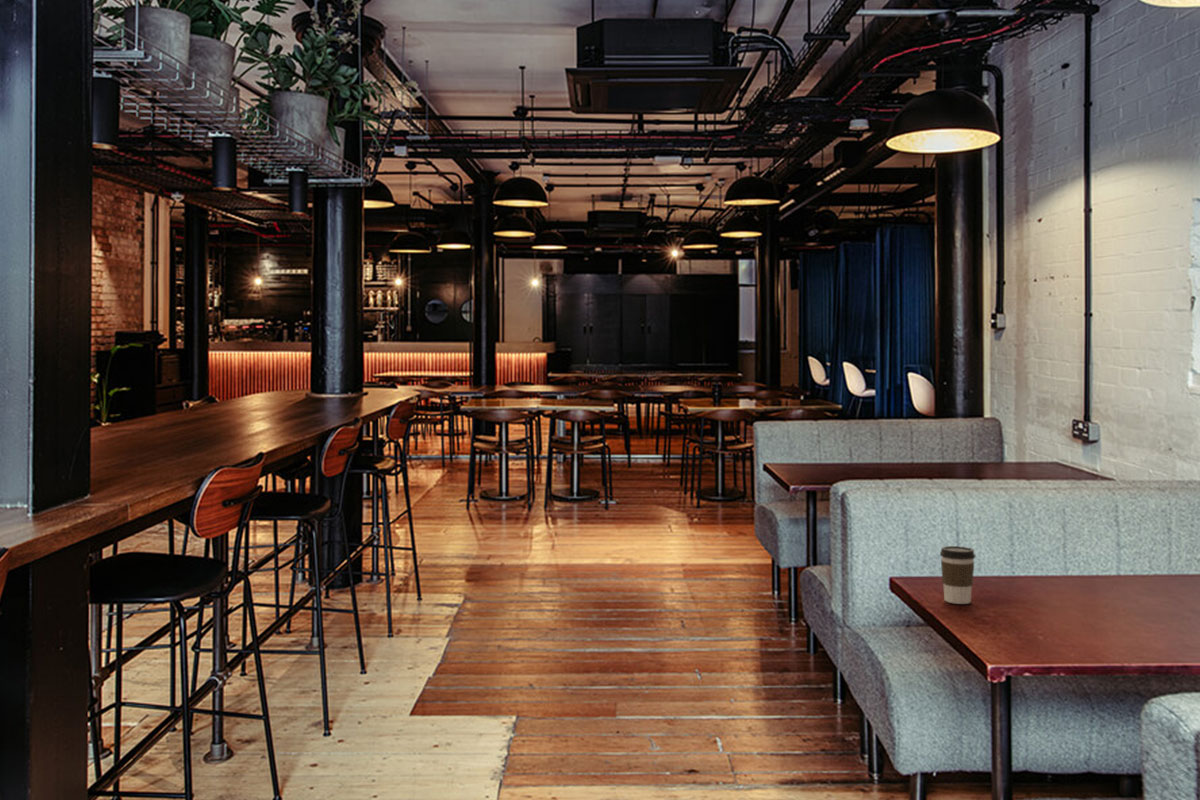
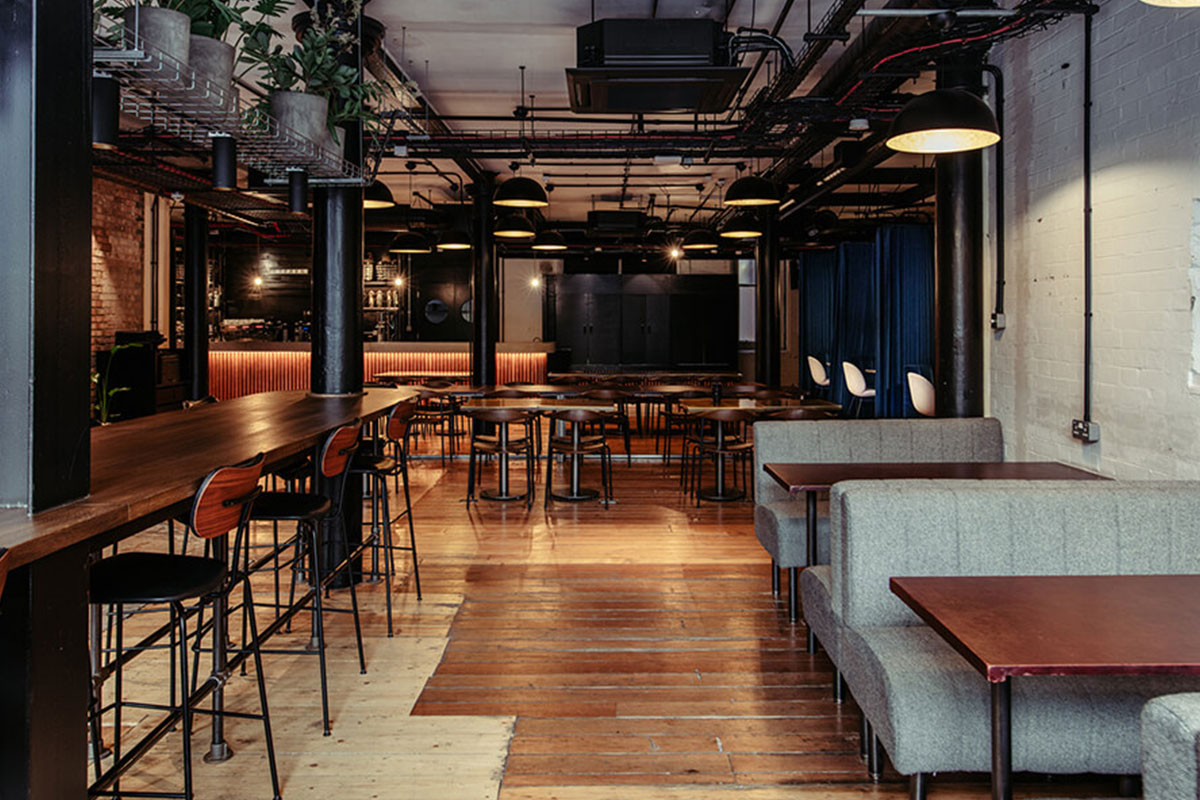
- coffee cup [939,545,976,605]
